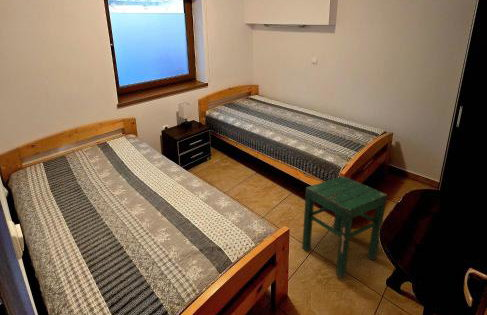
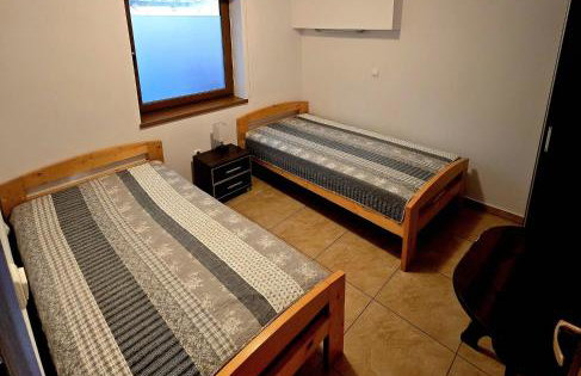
- stool [301,175,388,279]
